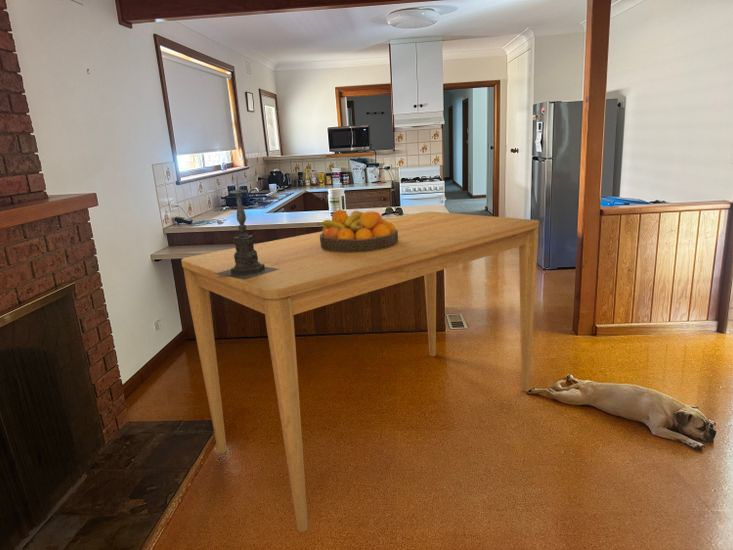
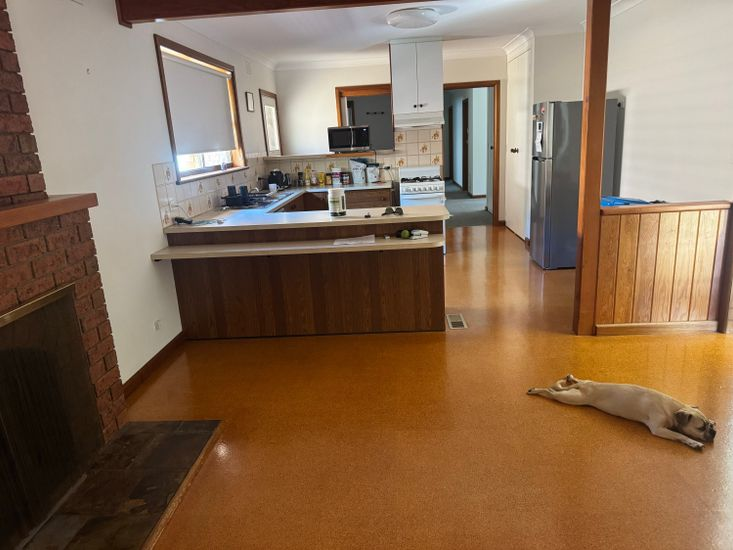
- fruit bowl [316,209,398,252]
- candle holder [215,175,278,279]
- dining table [180,211,540,533]
